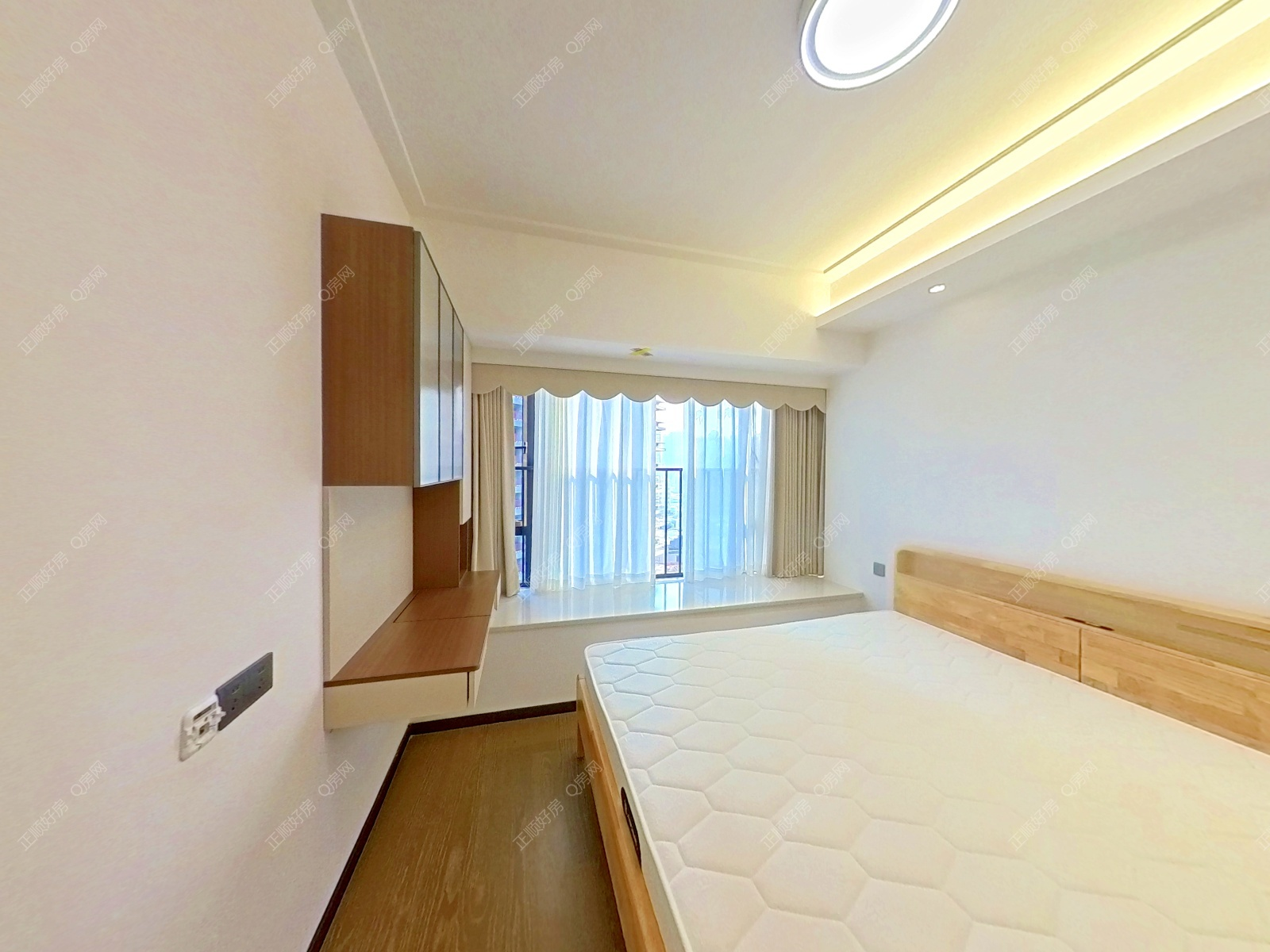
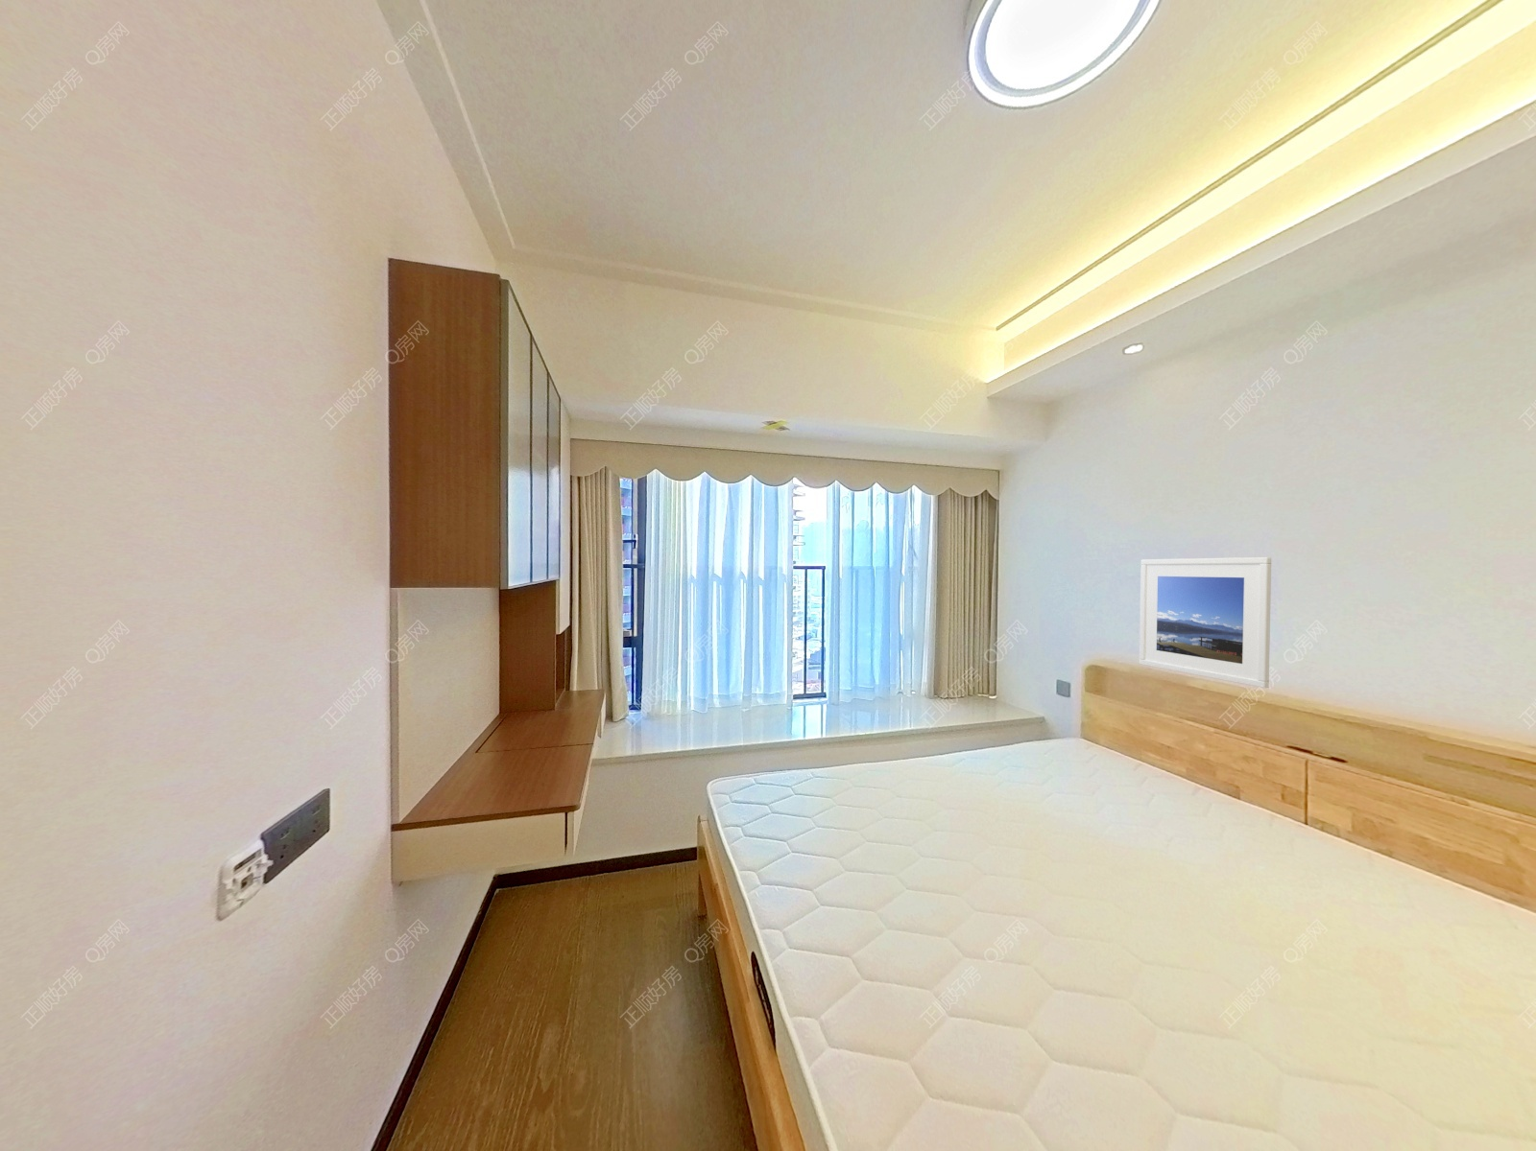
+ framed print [1138,556,1272,689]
